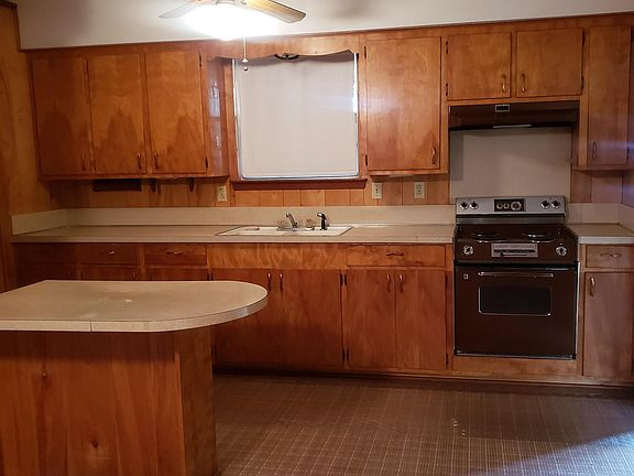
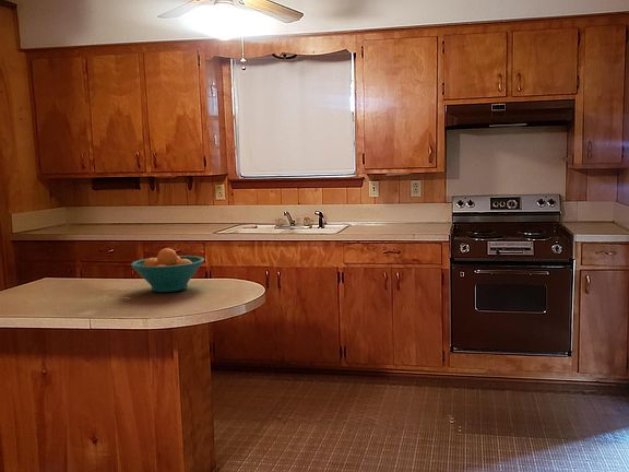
+ fruit bowl [130,247,205,293]
